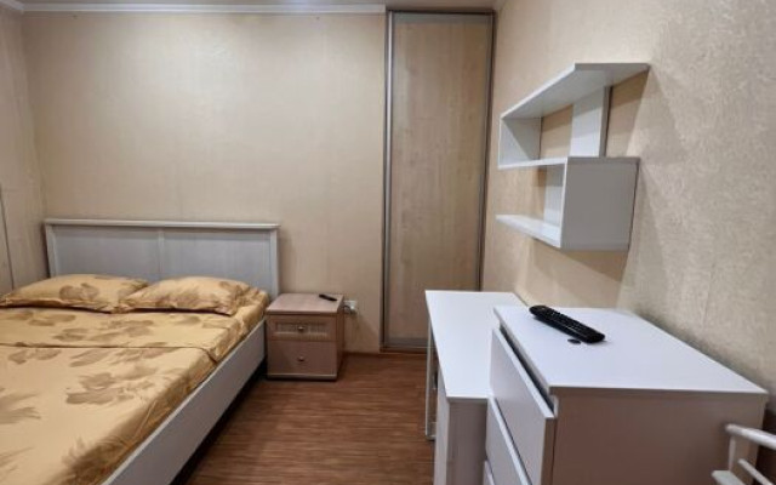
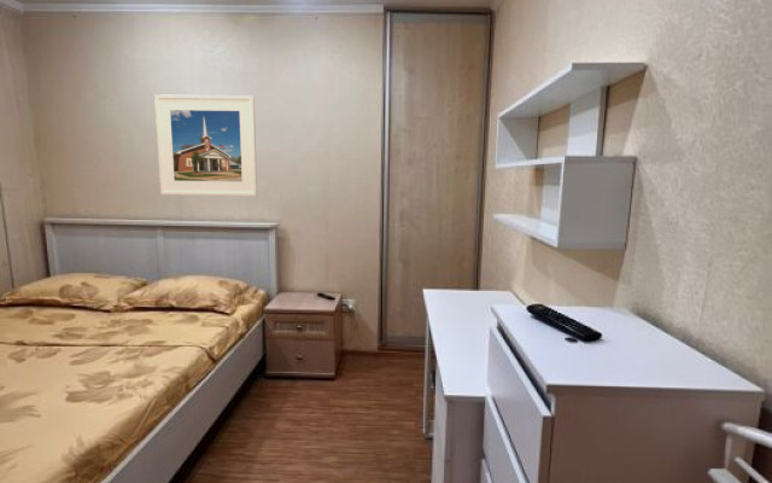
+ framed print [153,93,258,197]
